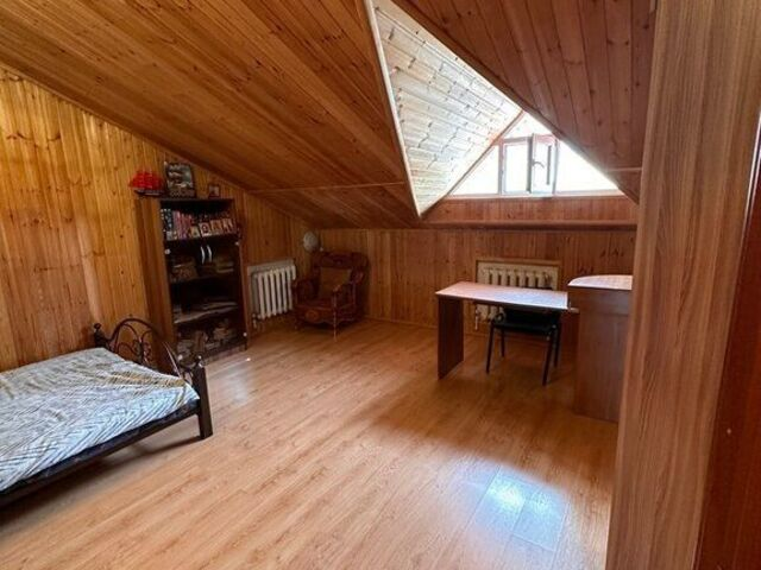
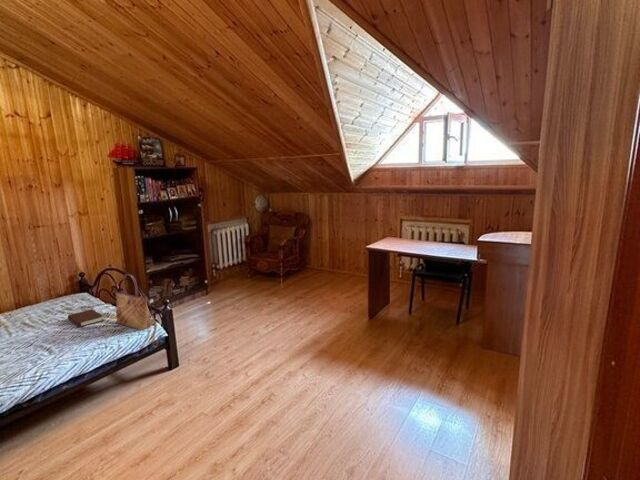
+ book [67,308,104,328]
+ tote bag [115,273,152,331]
